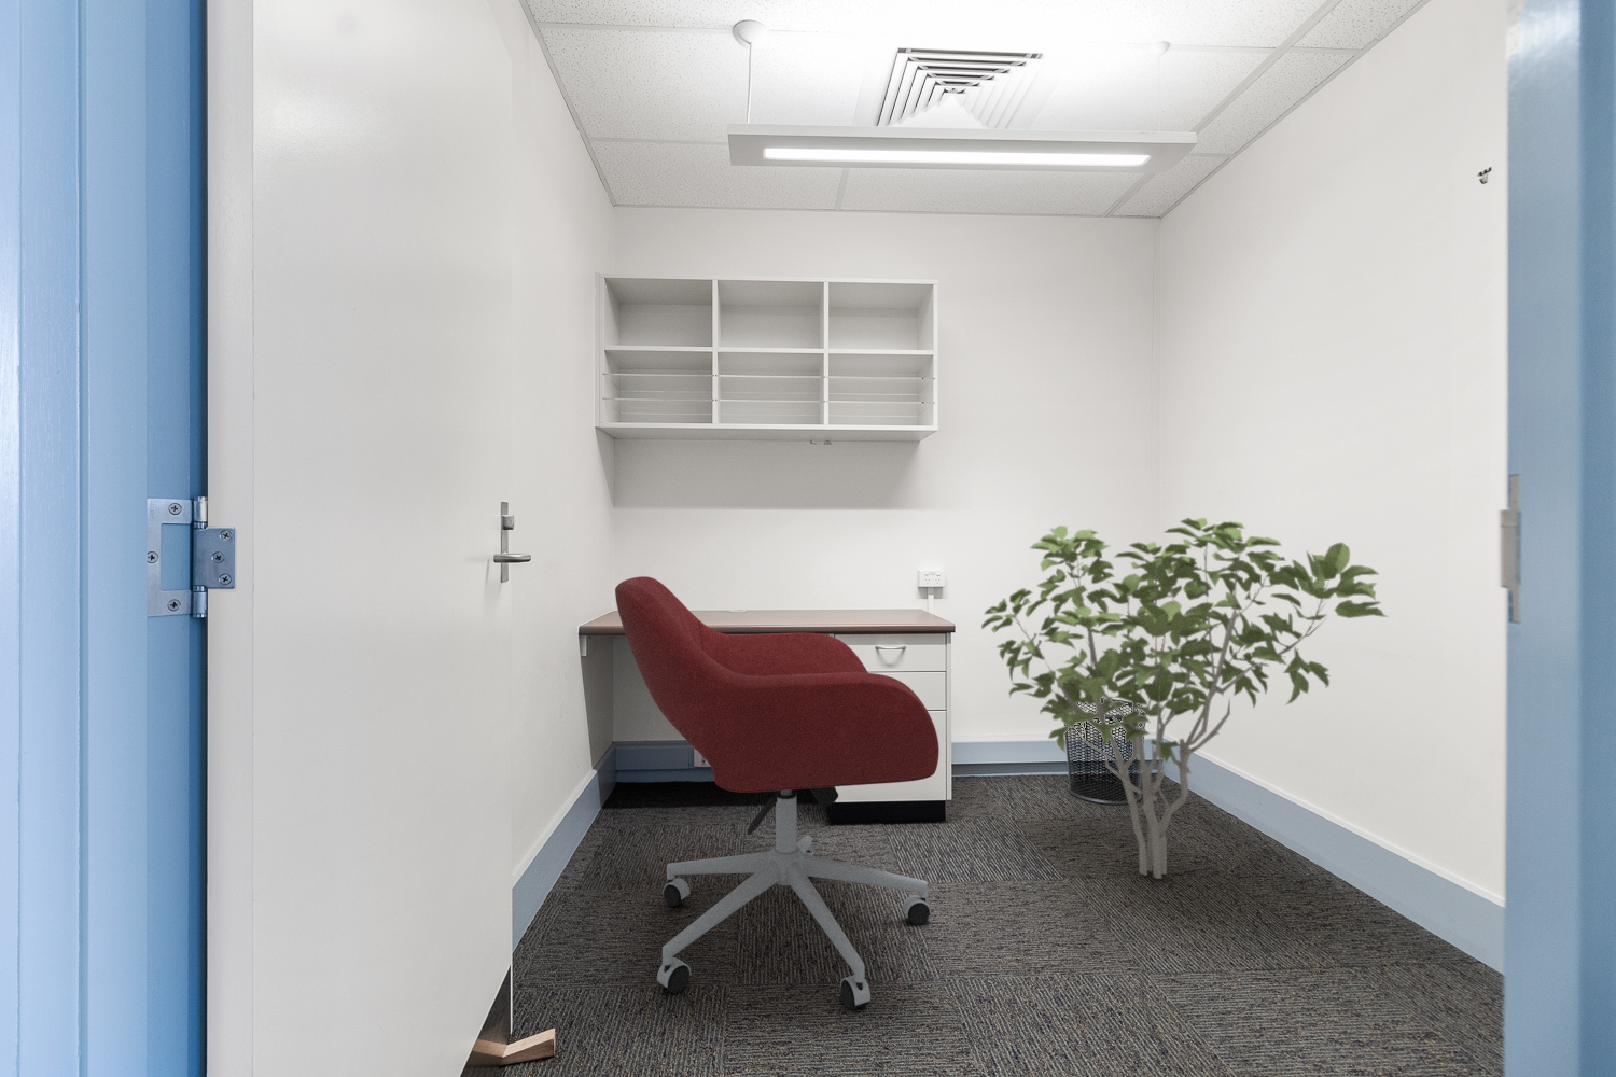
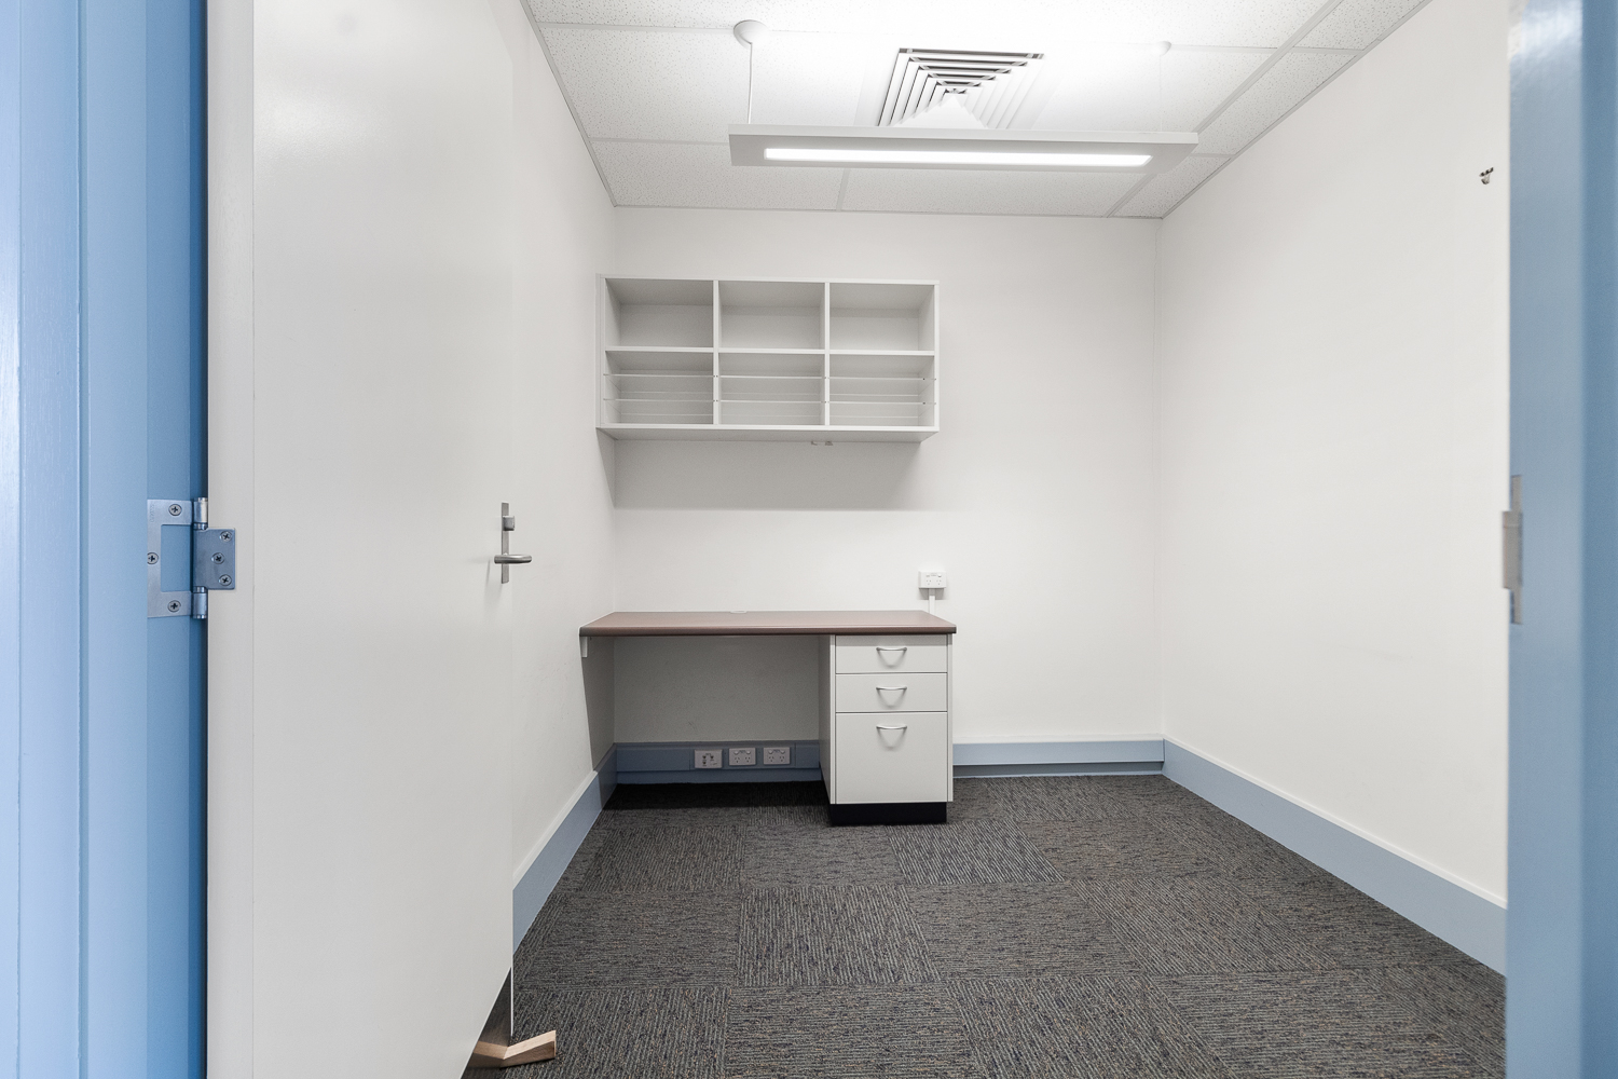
- waste bin [1063,698,1147,805]
- shrub [980,517,1389,880]
- office chair [614,575,940,1011]
